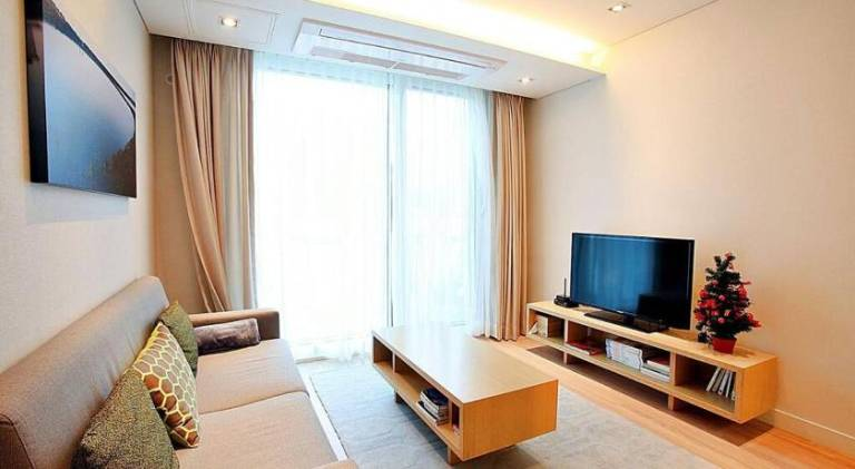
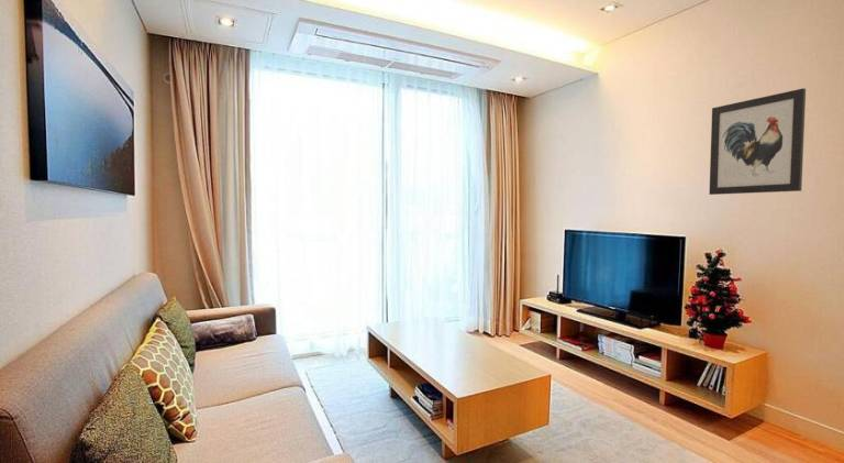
+ wall art [709,87,807,196]
